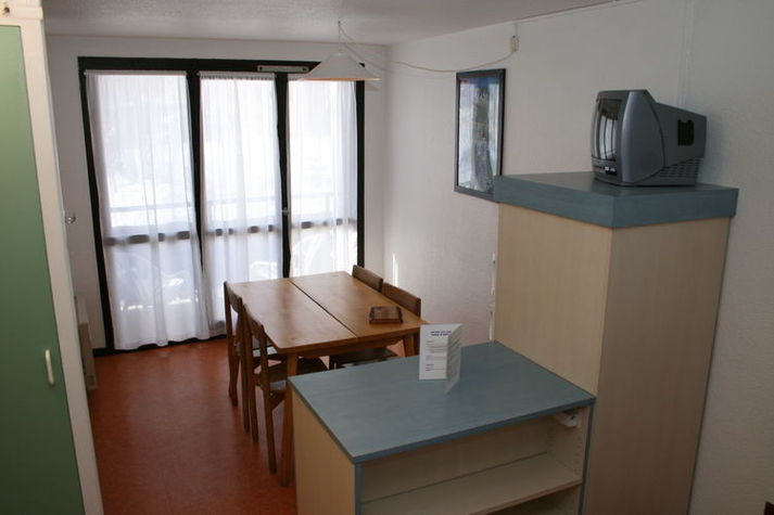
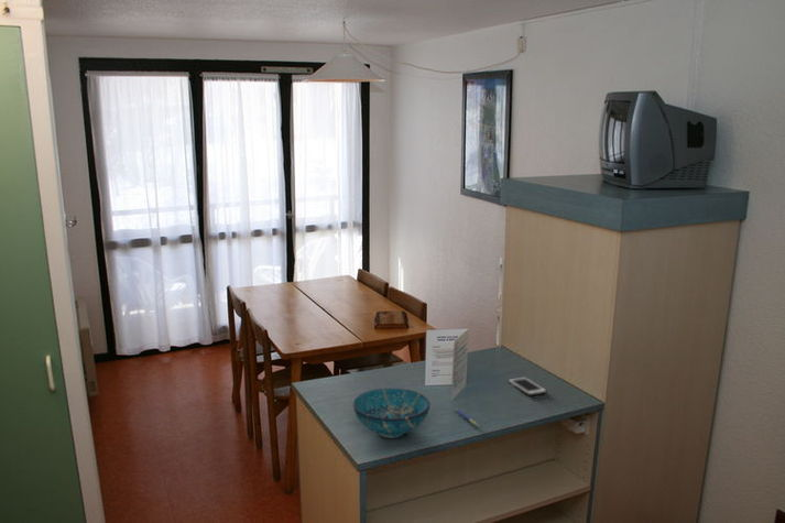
+ bowl [351,388,432,438]
+ pen [455,407,481,428]
+ cell phone [508,375,547,396]
